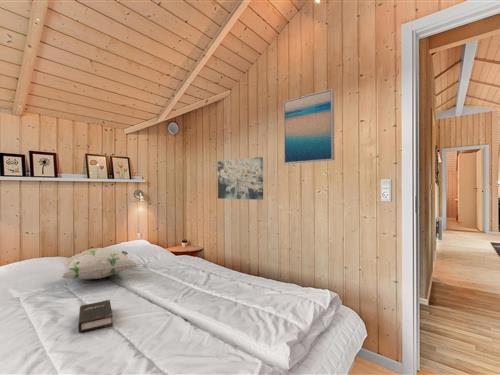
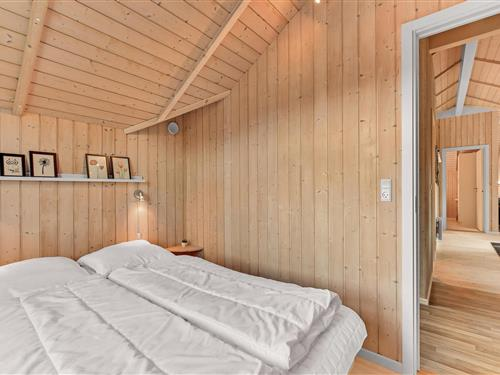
- decorative pillow [60,247,140,280]
- wall art [283,88,336,165]
- hardback book [77,299,114,334]
- wall art [217,156,264,201]
